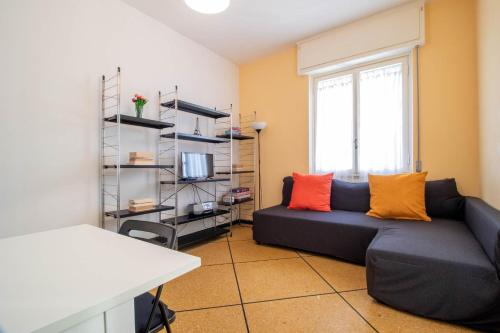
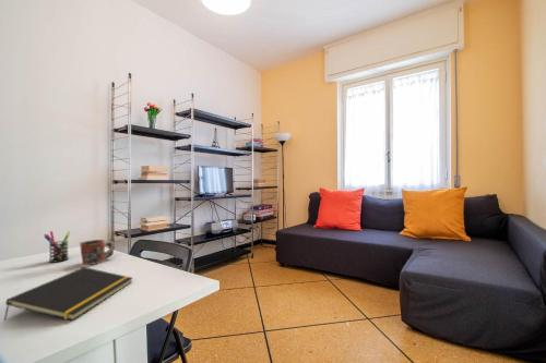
+ notepad [2,266,133,322]
+ mug [79,238,116,266]
+ pen holder [43,230,71,264]
